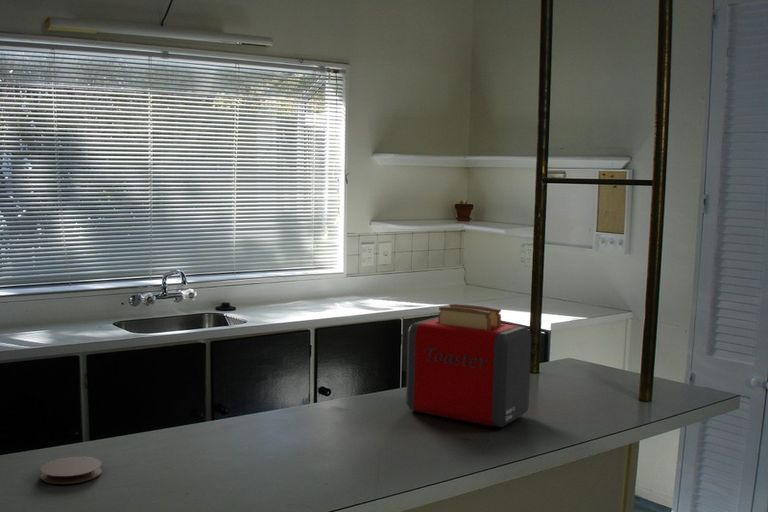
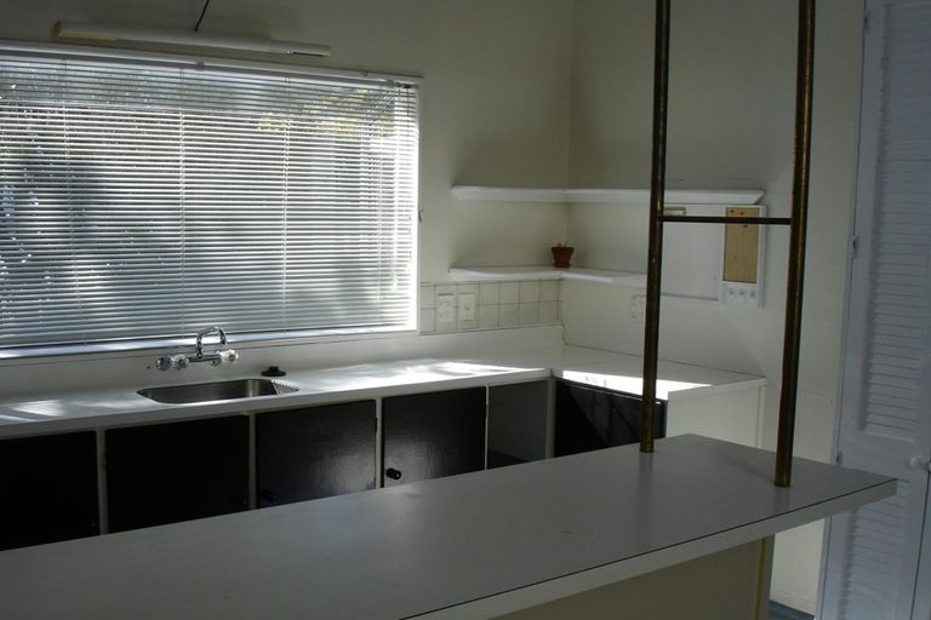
- coaster [40,456,103,485]
- toaster [405,303,532,428]
